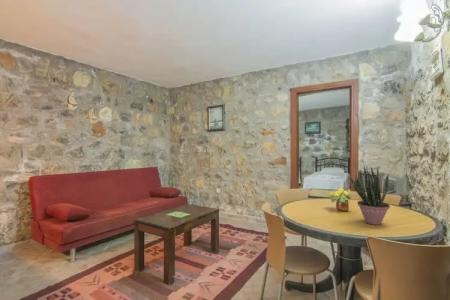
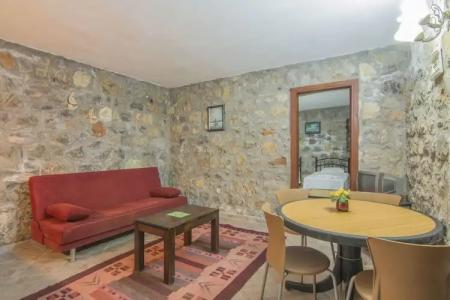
- potted plant [350,165,391,226]
